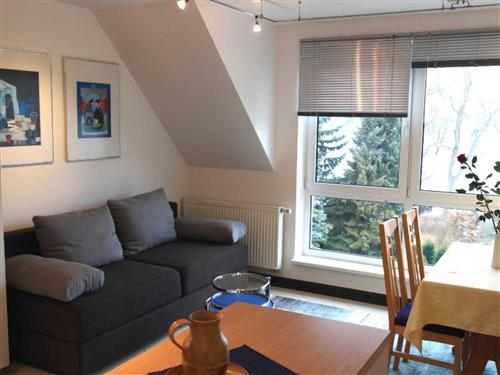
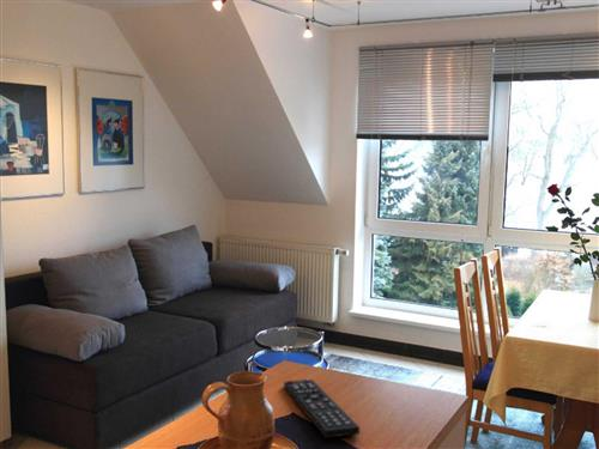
+ remote control [283,378,361,439]
